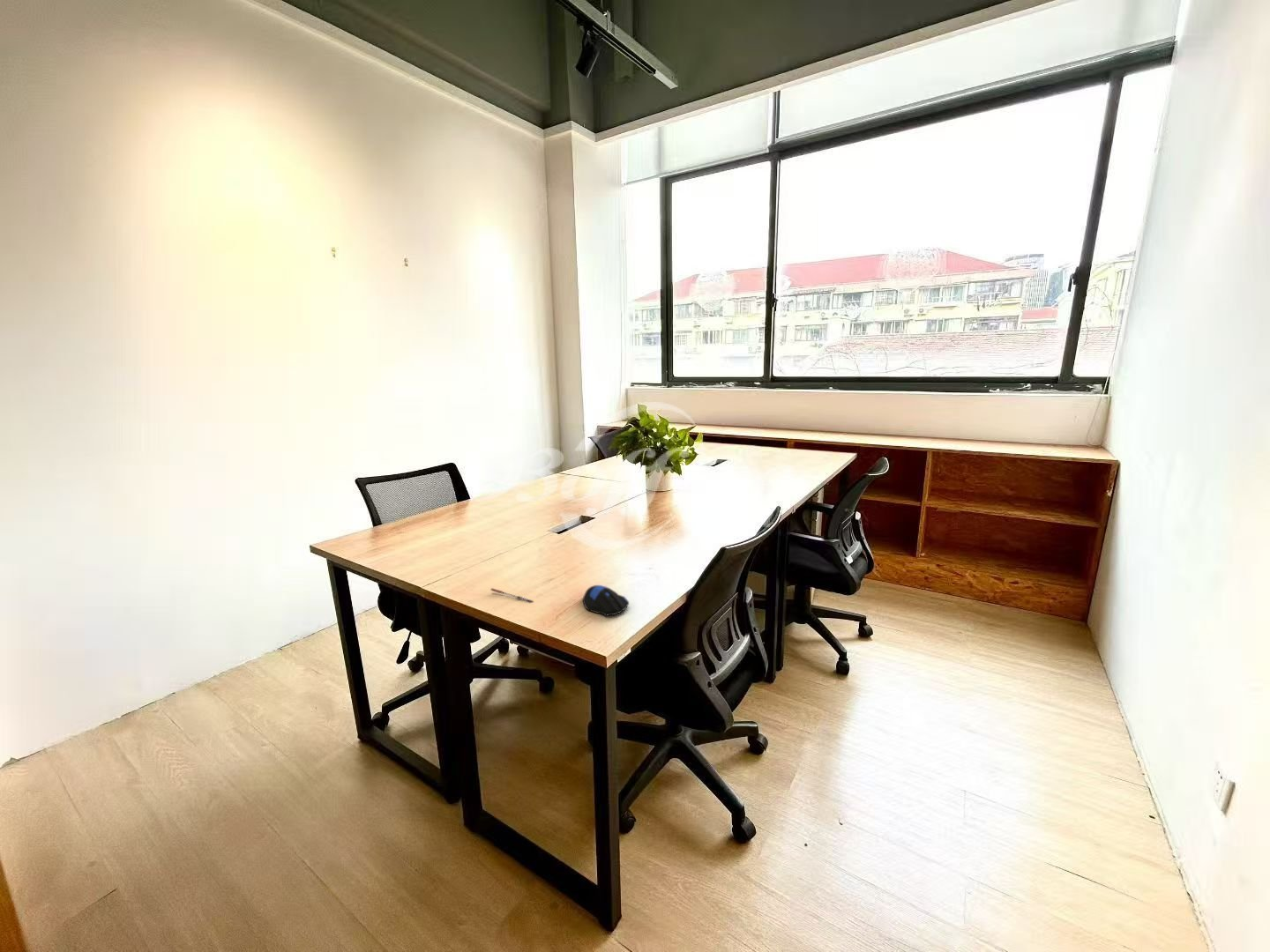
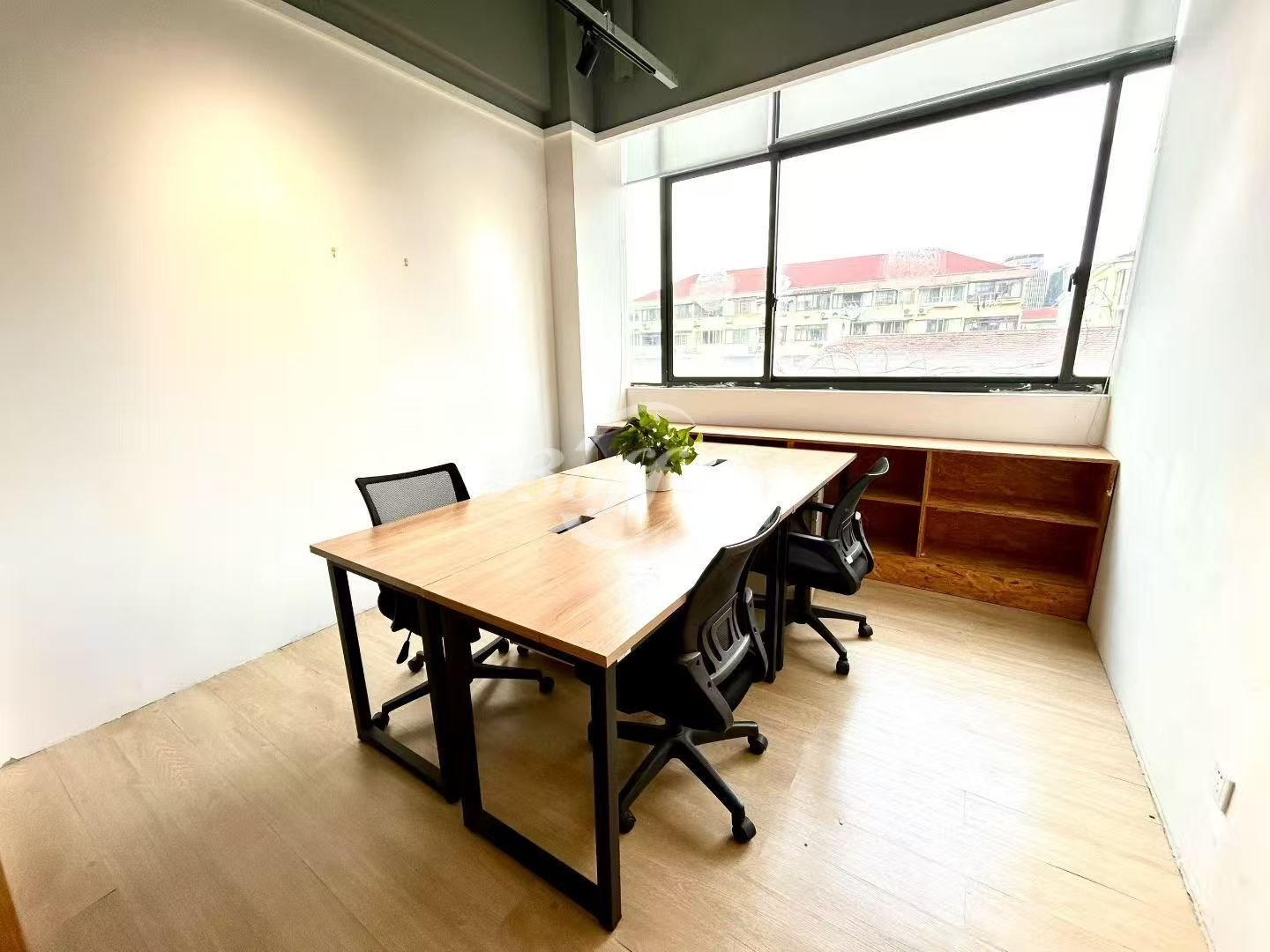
- pen [489,587,534,603]
- computer mouse [582,584,630,617]
